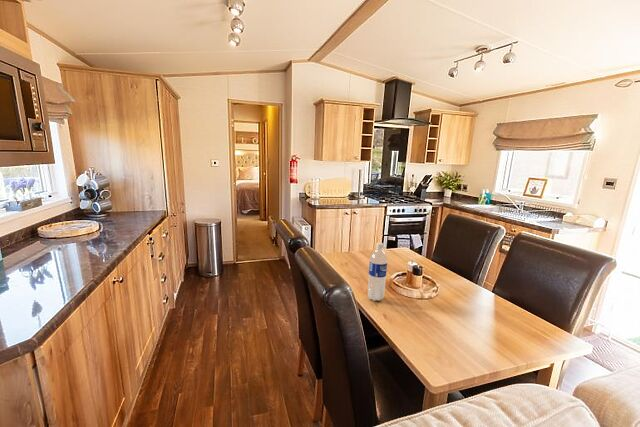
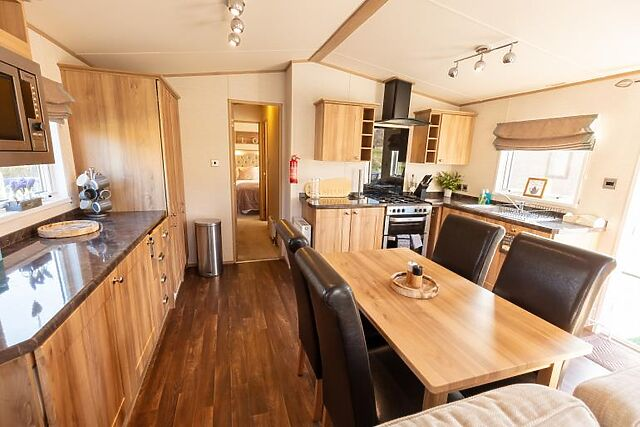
- water bottle [367,242,388,302]
